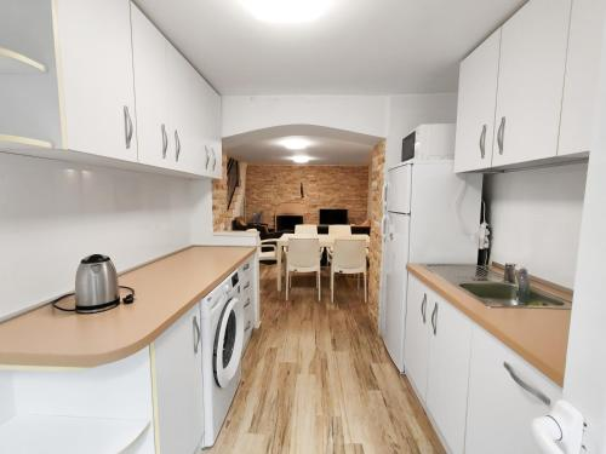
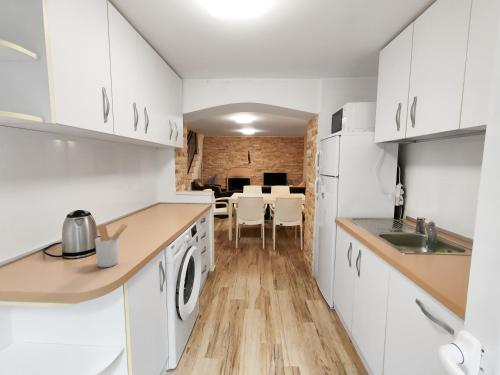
+ utensil holder [94,223,129,268]
